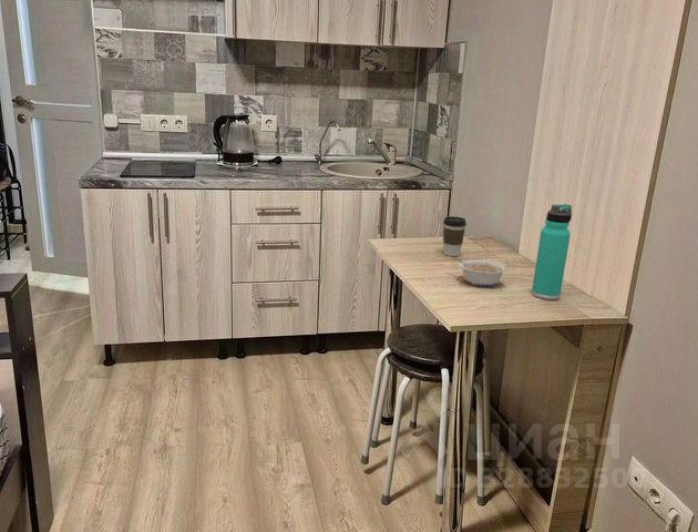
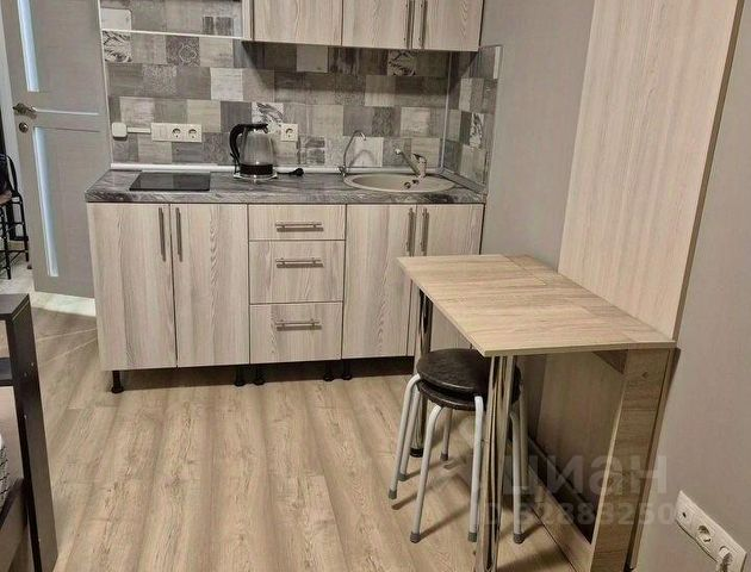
- coffee cup [442,215,468,257]
- thermos bottle [531,203,573,300]
- legume [451,256,509,287]
